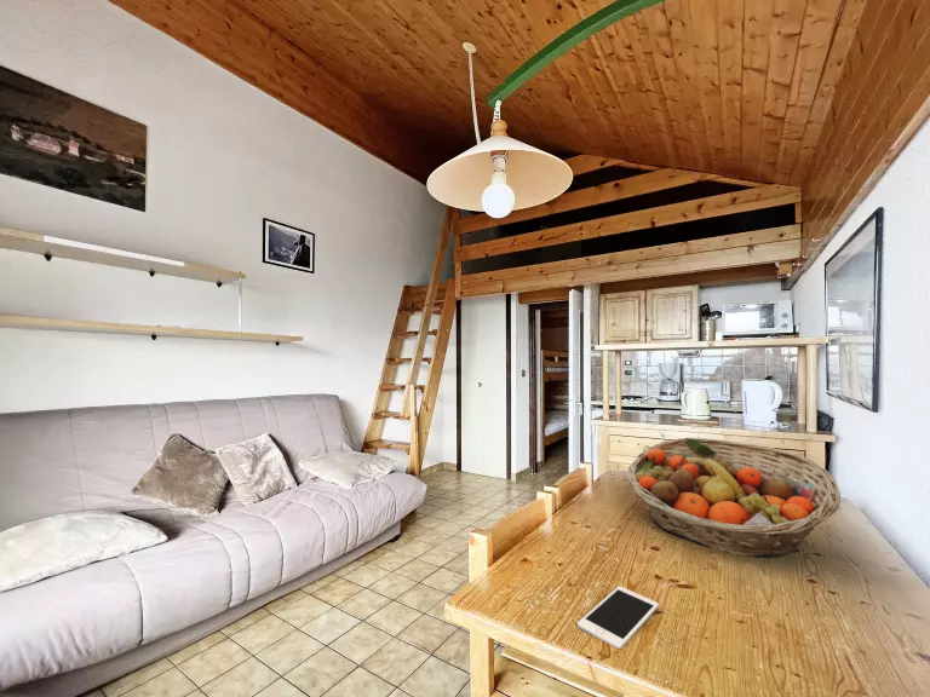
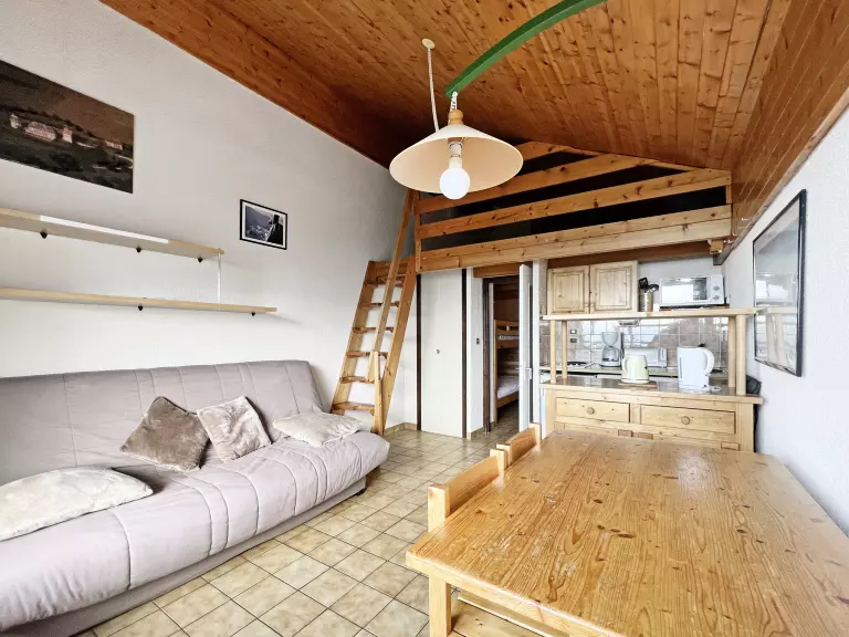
- cell phone [576,586,660,650]
- fruit basket [626,437,842,559]
